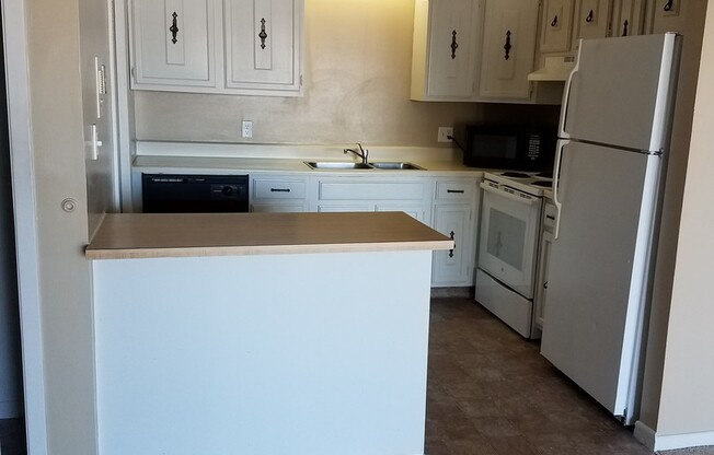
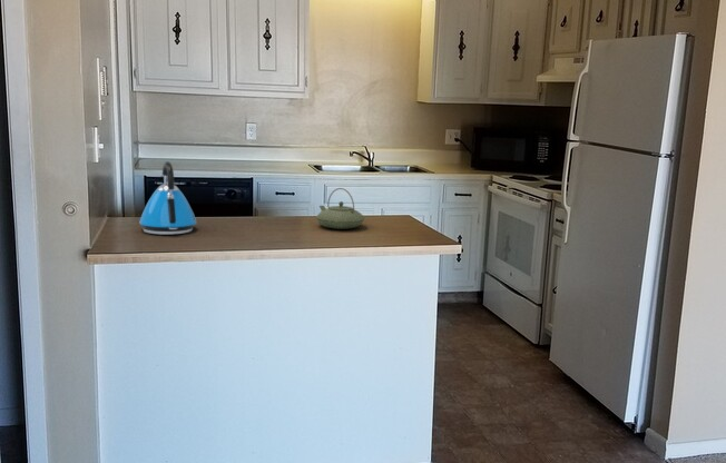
+ teapot [315,187,366,230]
+ kettle [138,160,197,236]
